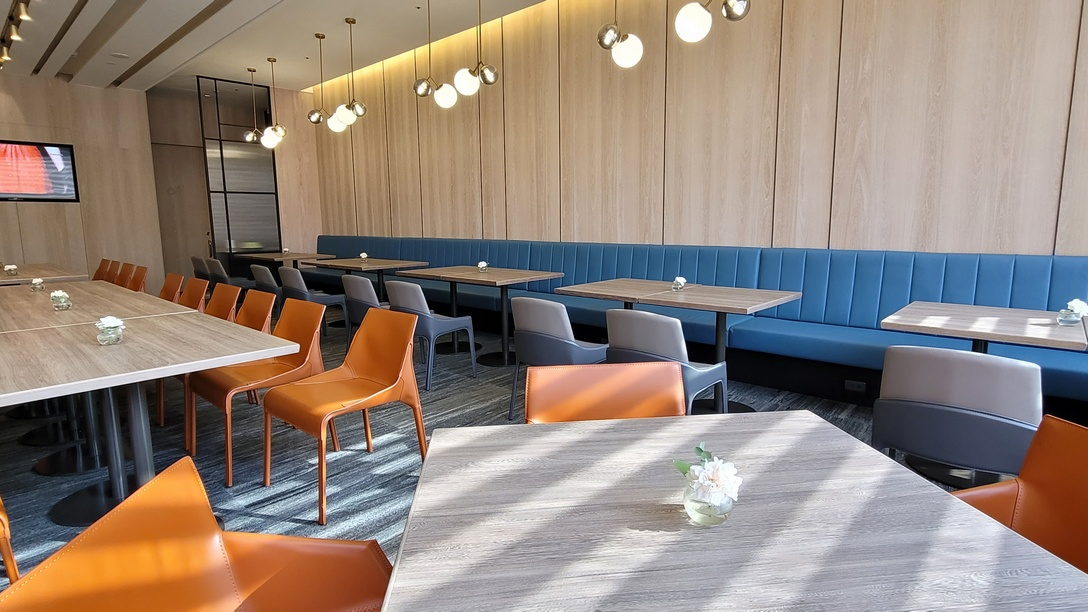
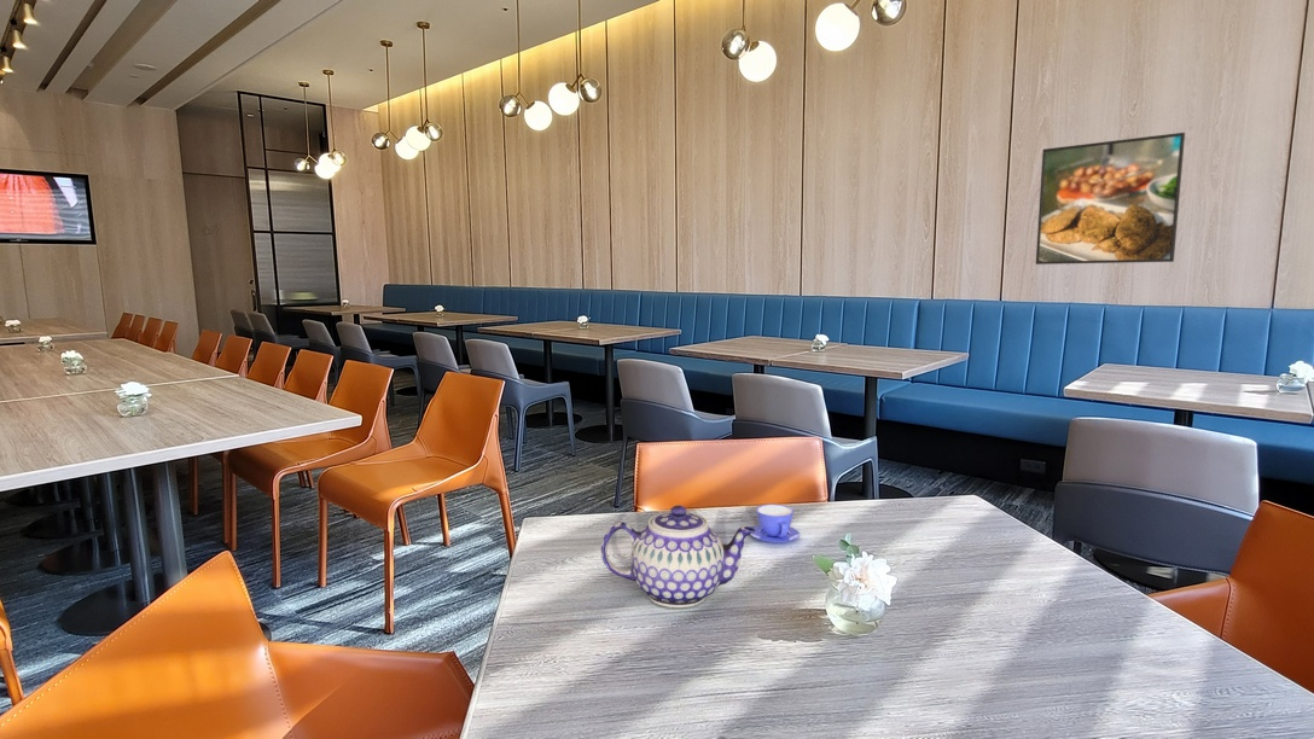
+ teacup [750,504,801,543]
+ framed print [1035,132,1186,266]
+ teapot [600,505,756,609]
